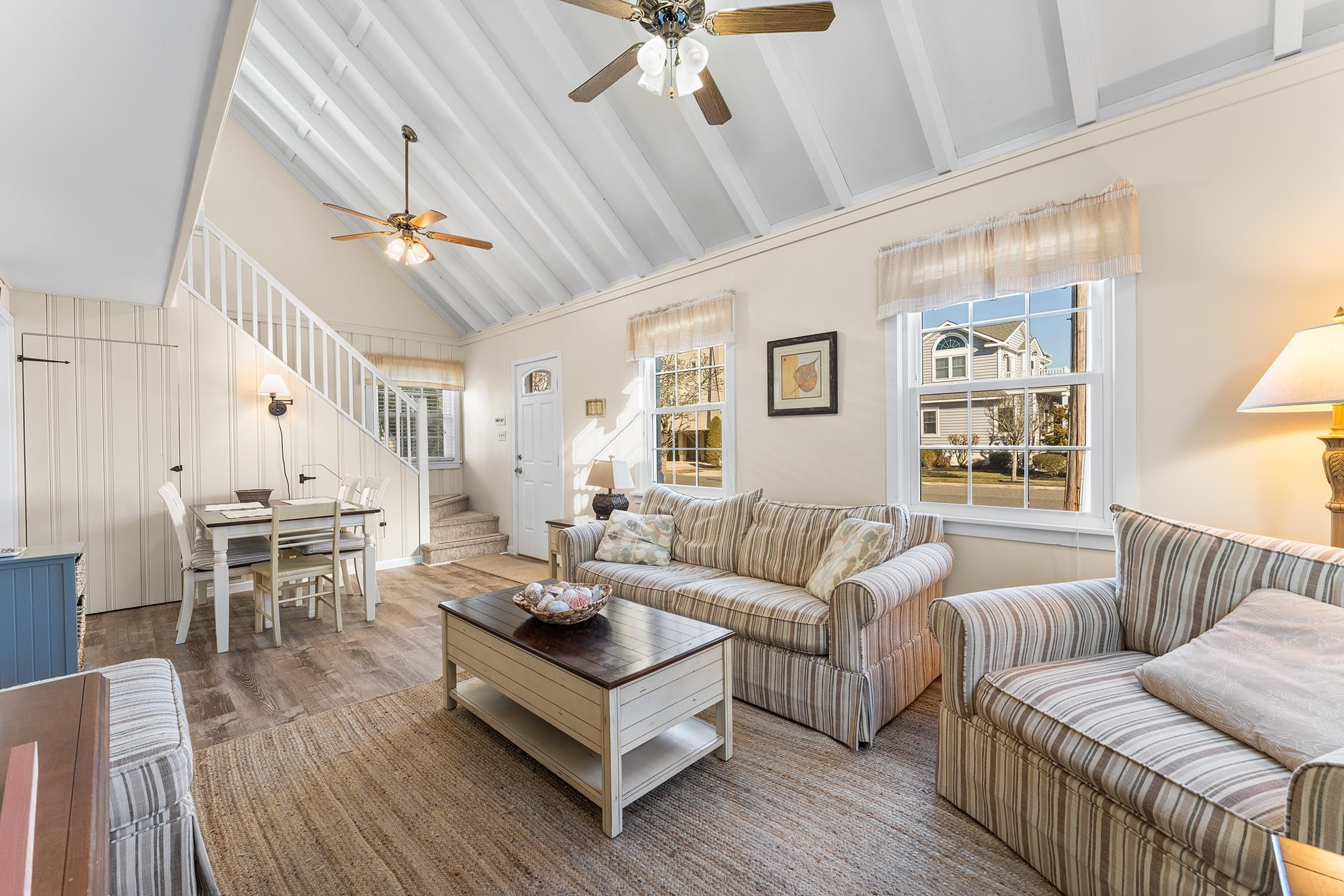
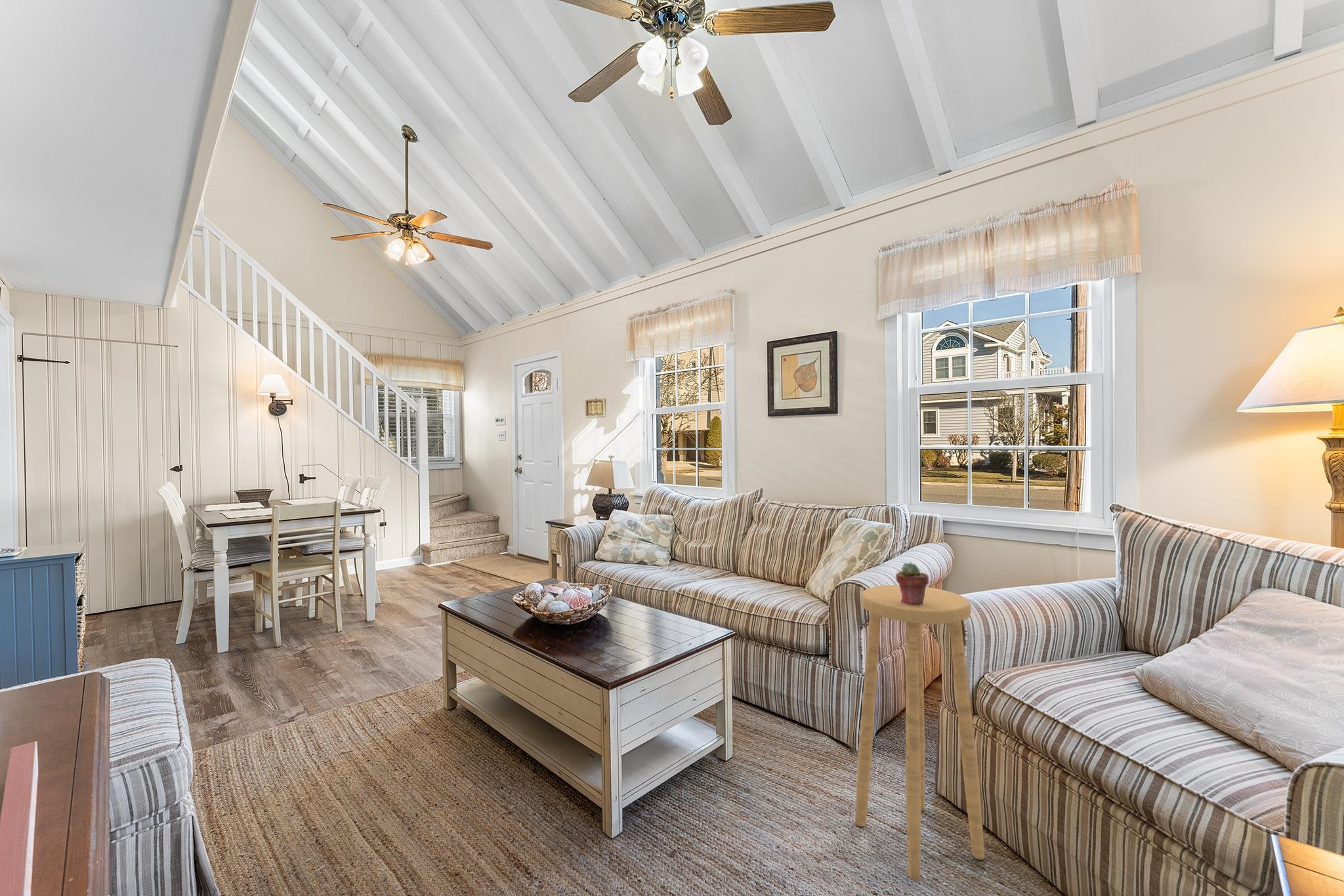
+ potted succulent [895,562,929,605]
+ stool [854,584,985,882]
